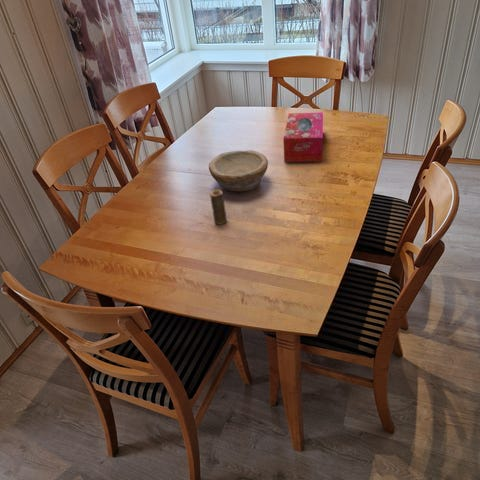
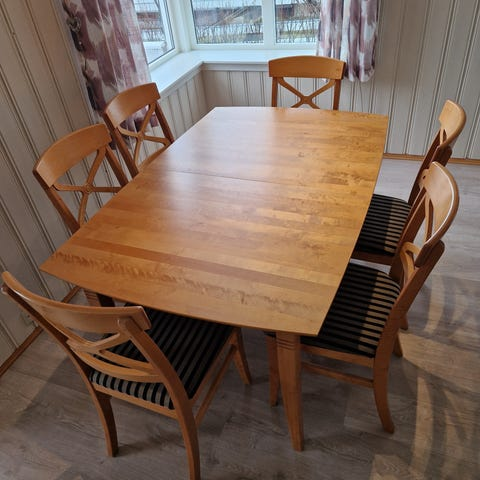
- bowl [208,149,269,192]
- candle [209,189,228,226]
- tissue box [283,111,324,163]
